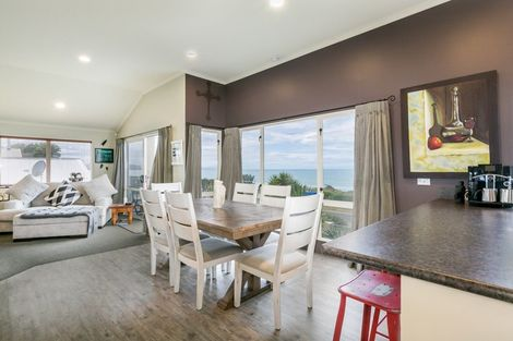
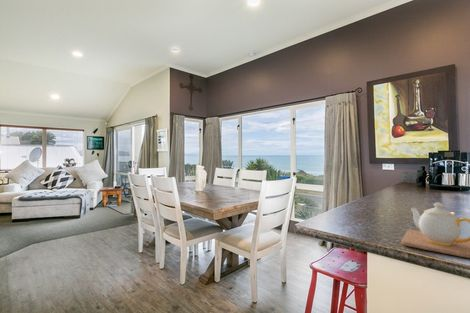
+ teapot [400,202,470,259]
